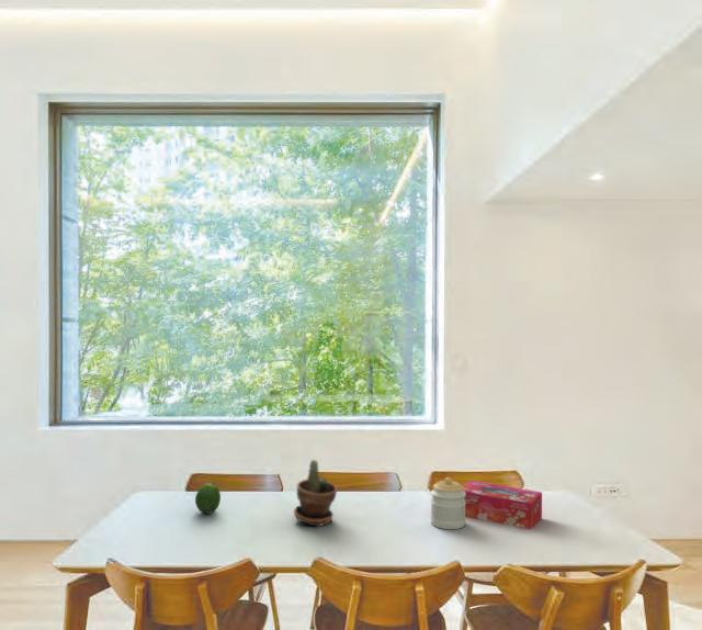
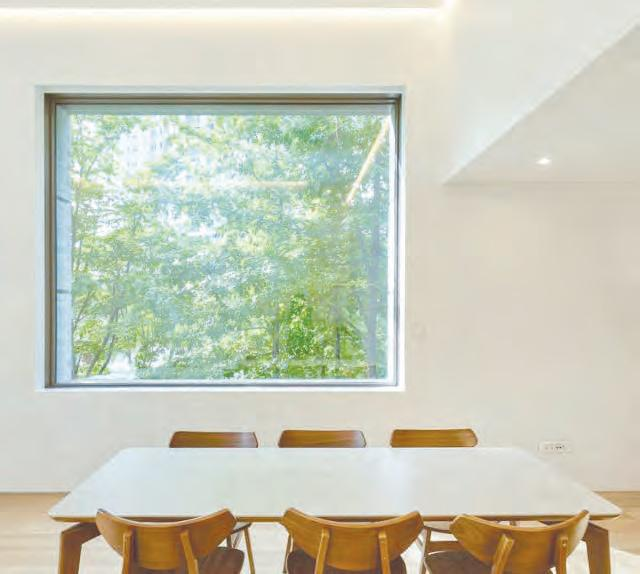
- potted plant [293,459,338,527]
- jar [430,476,466,530]
- tissue box [462,480,543,530]
- fruit [194,481,222,515]
